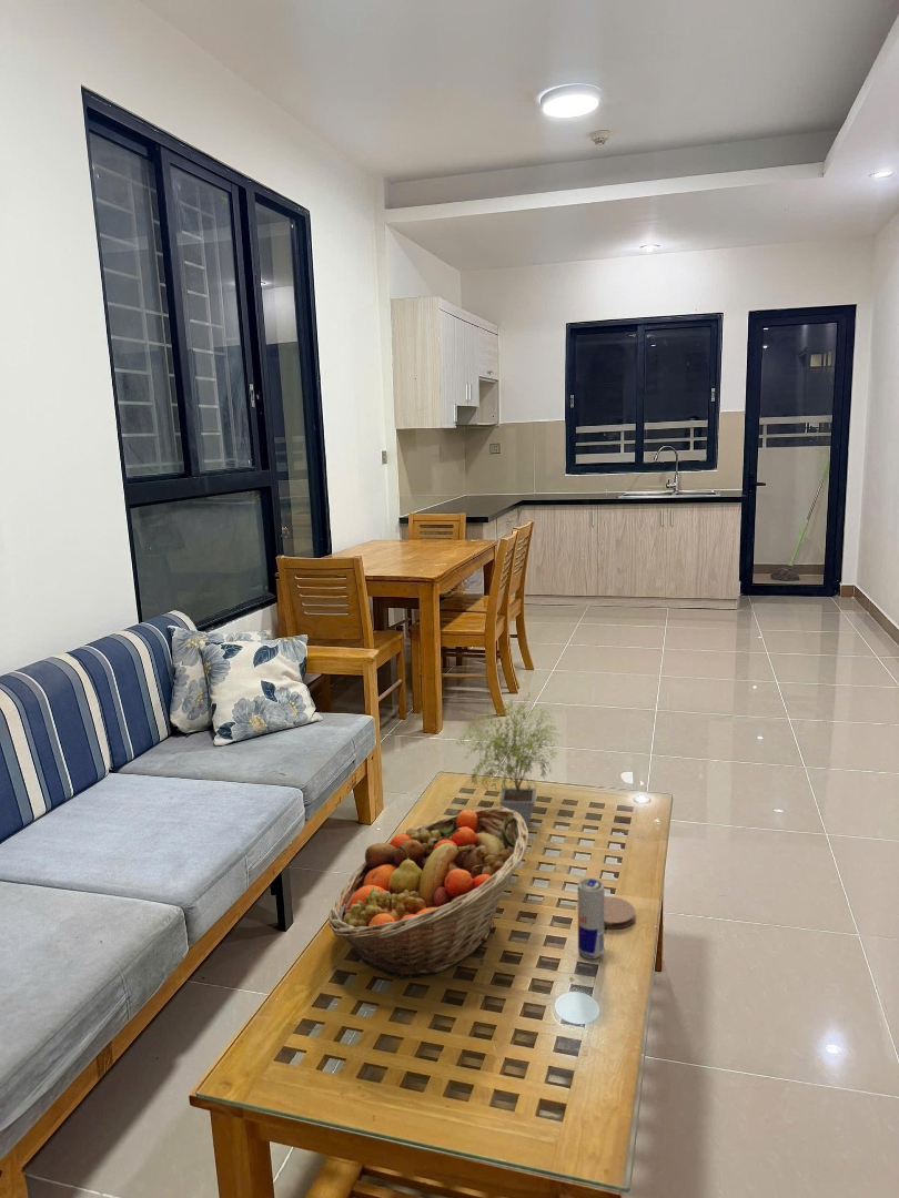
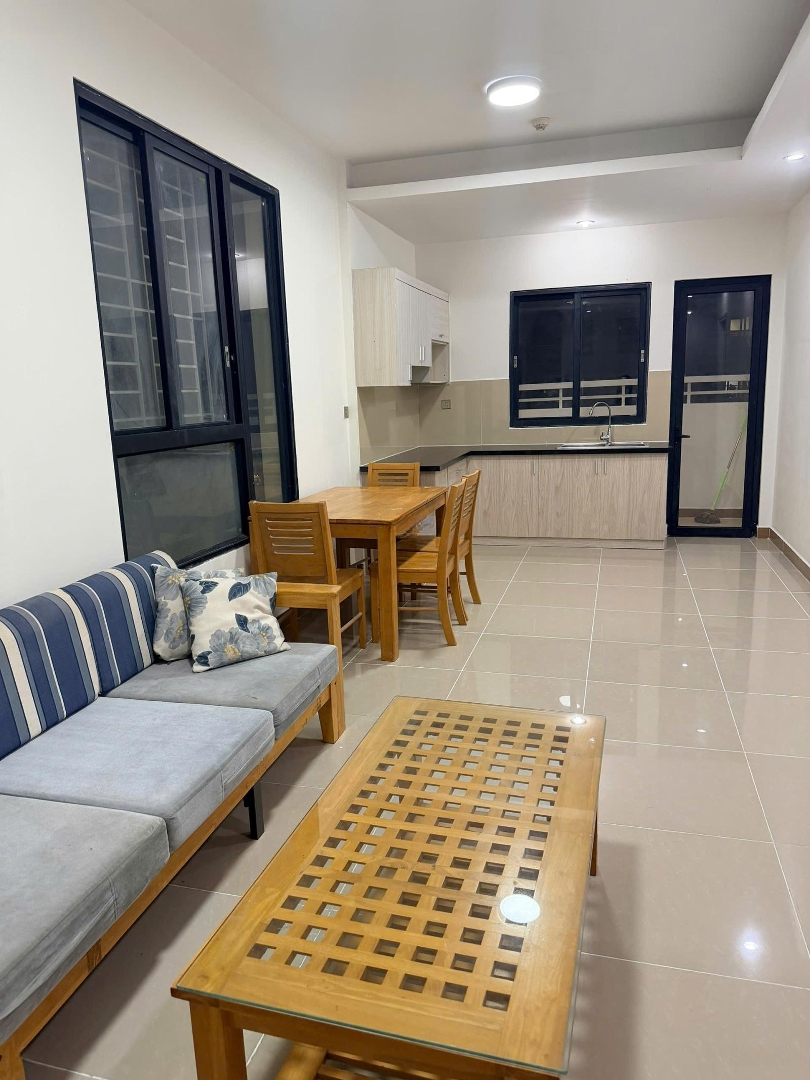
- fruit basket [327,805,529,981]
- potted plant [454,691,563,828]
- coaster [604,895,636,930]
- beverage can [577,877,606,960]
